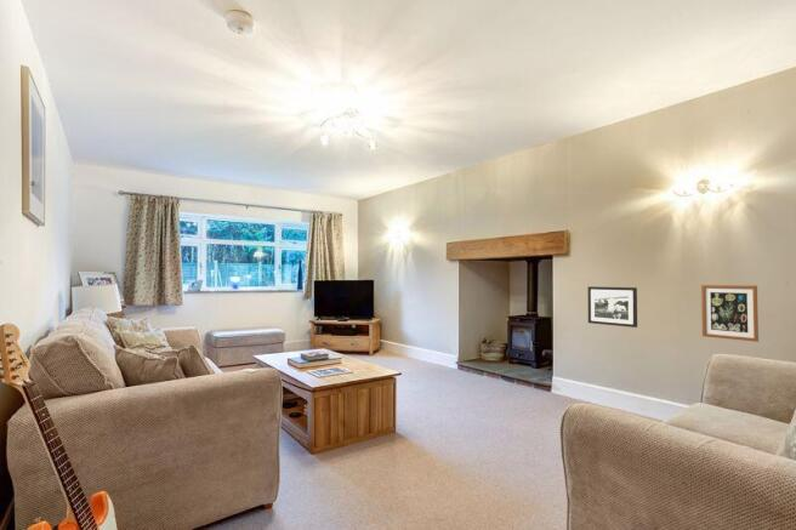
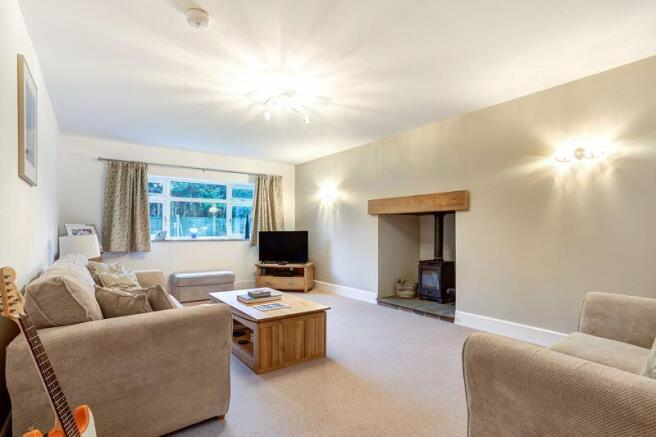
- picture frame [586,285,638,329]
- wall art [700,284,760,343]
